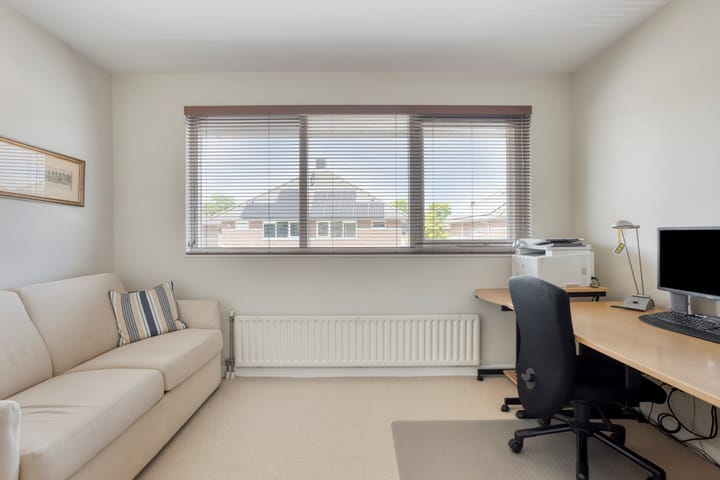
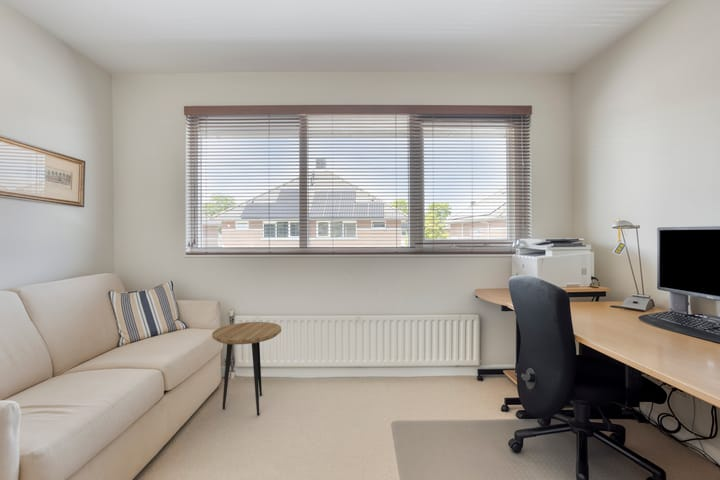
+ side table [211,321,282,416]
